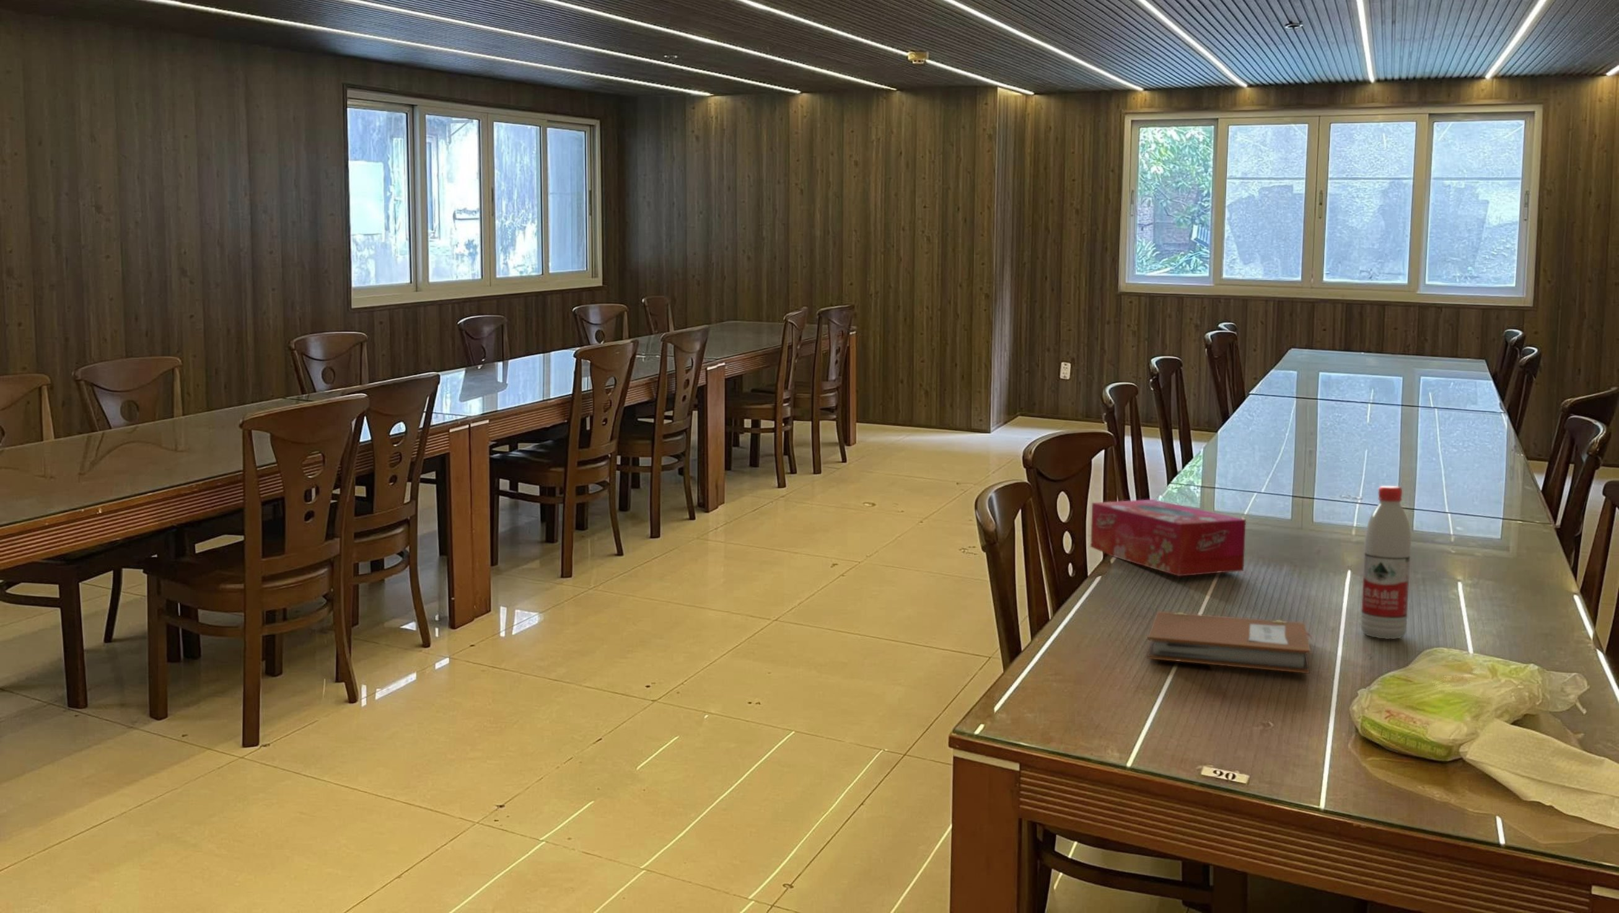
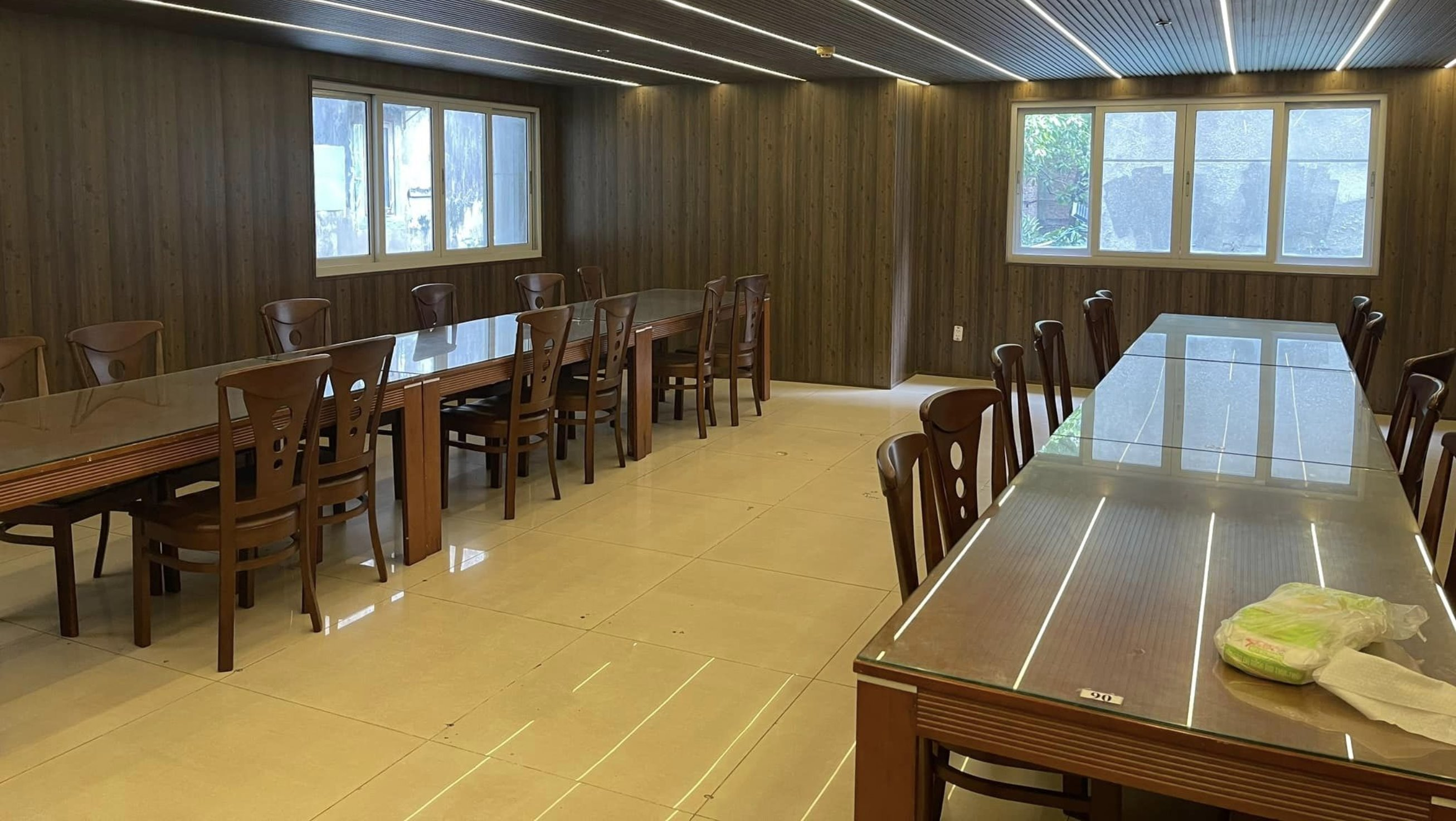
- water bottle [1360,485,1412,639]
- notebook [1146,611,1314,674]
- tissue box [1090,499,1246,577]
